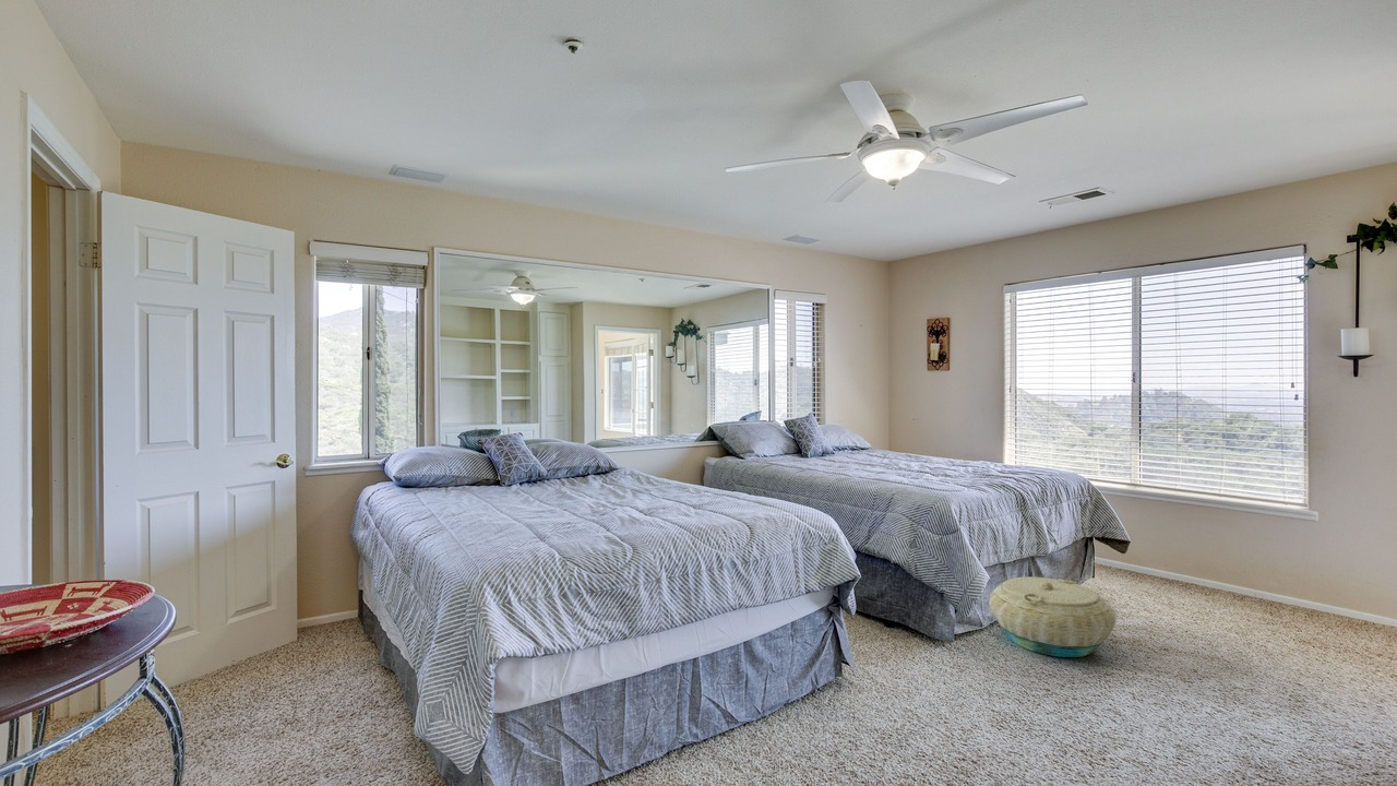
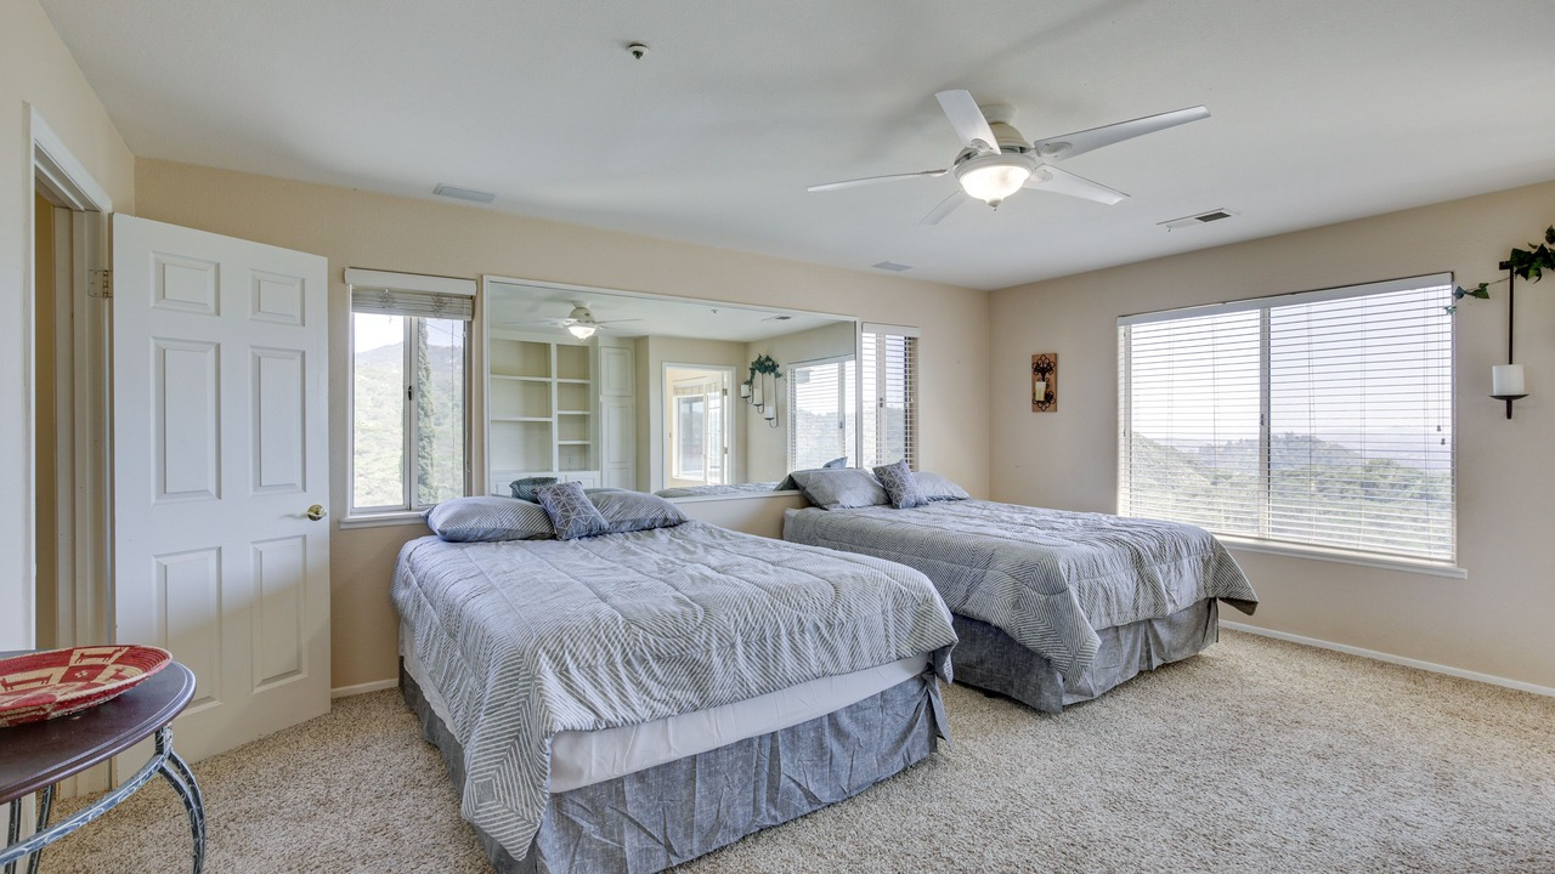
- basket [988,575,1117,658]
